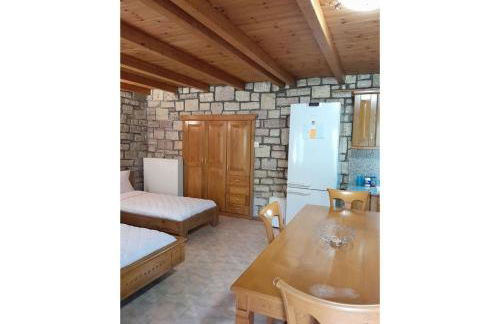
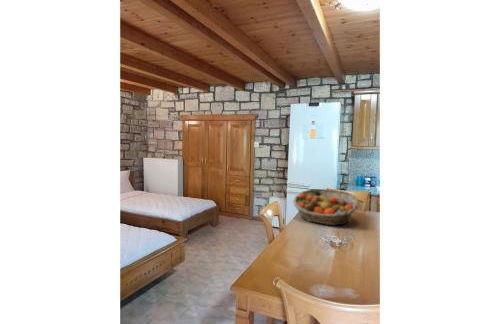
+ fruit basket [292,188,360,226]
